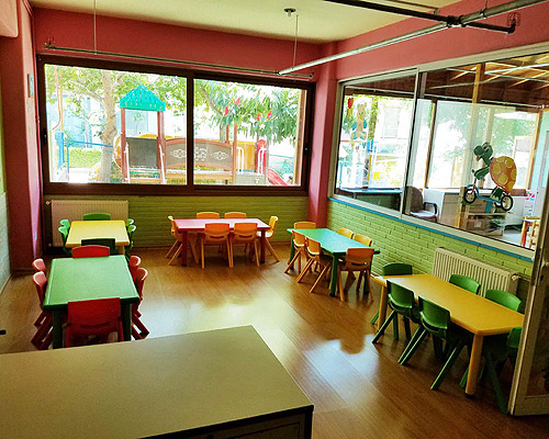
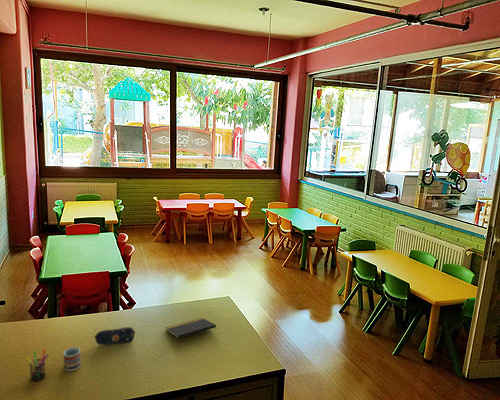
+ pen holder [25,348,50,382]
+ pencil case [94,326,136,346]
+ notepad [165,317,217,339]
+ cup [62,346,82,372]
